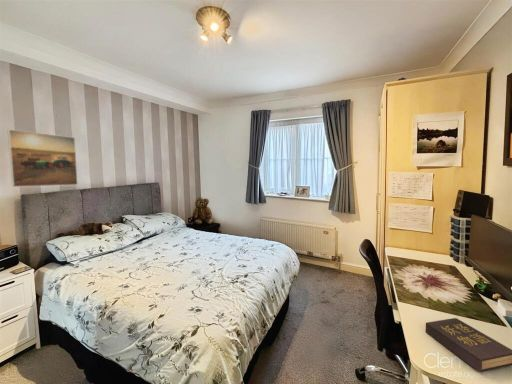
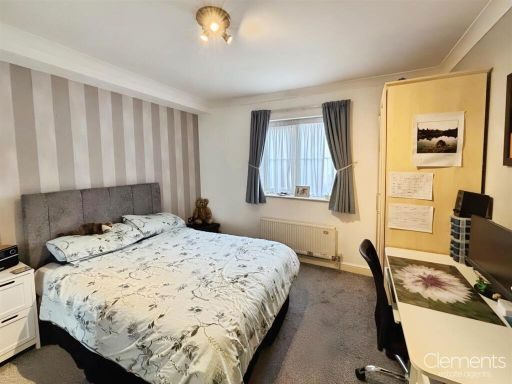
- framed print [7,129,79,188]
- hardback book [425,317,512,373]
